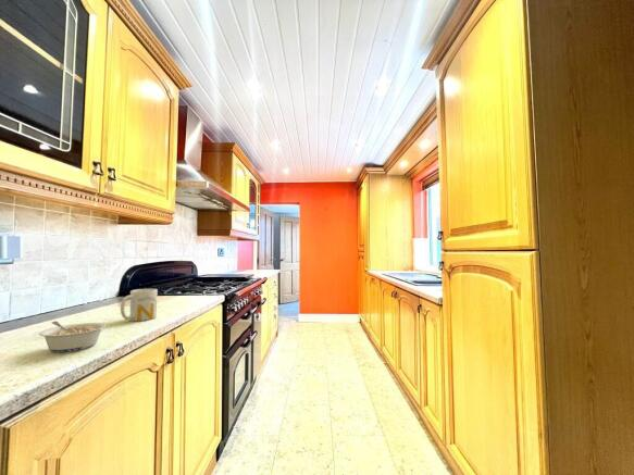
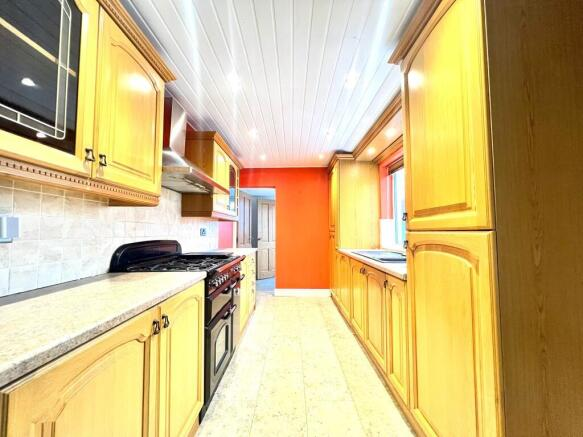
- legume [38,321,108,353]
- mug [120,288,159,322]
